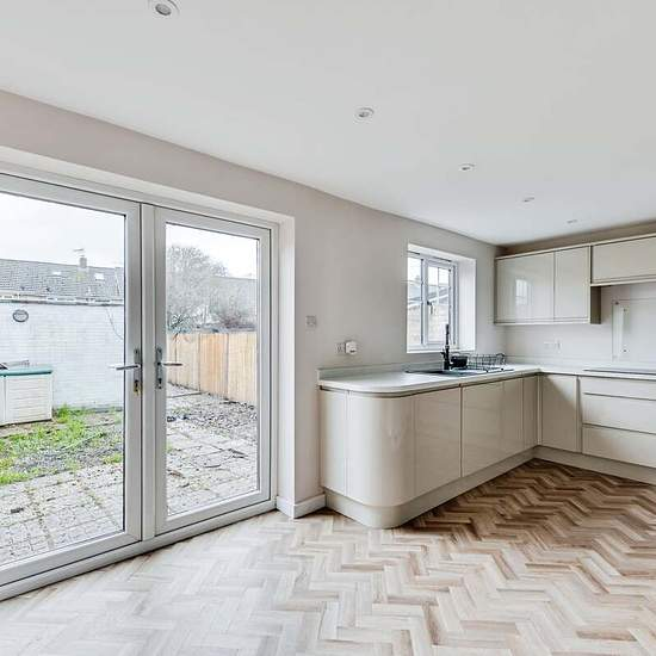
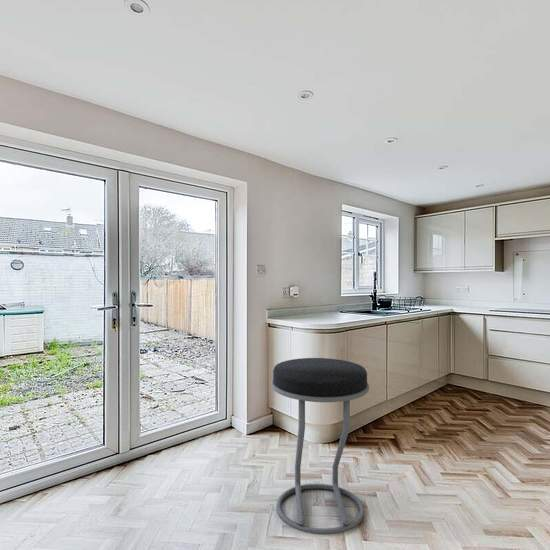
+ stool [270,357,370,535]
